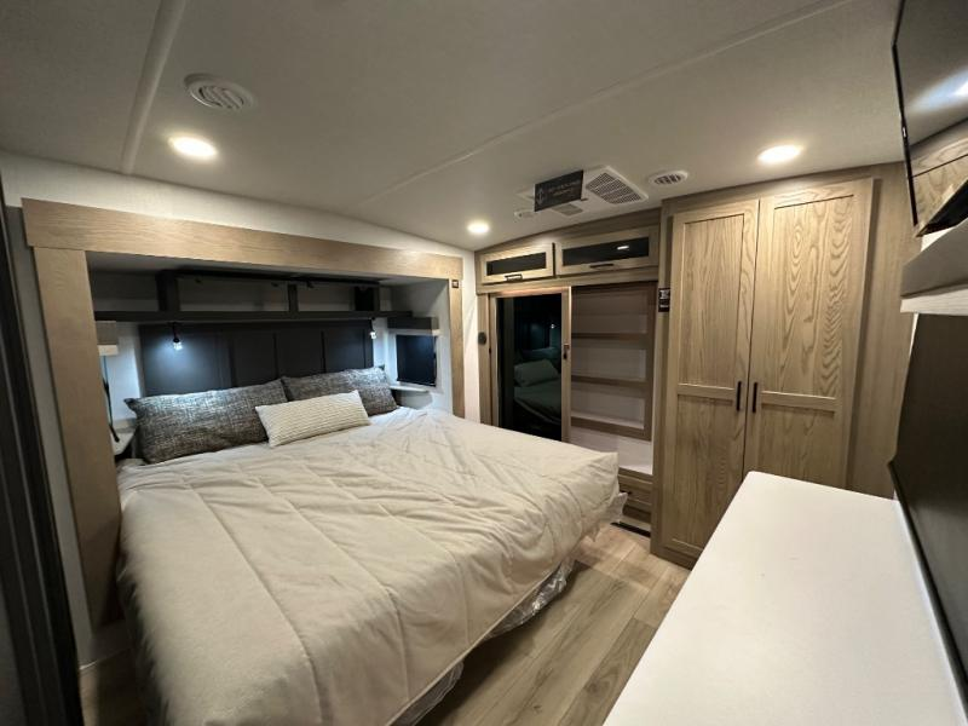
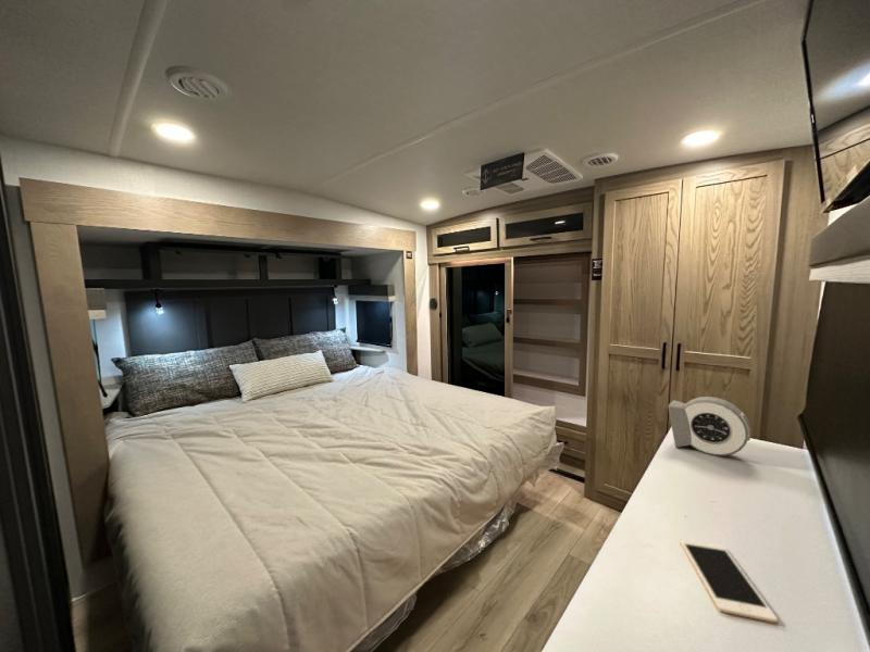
+ alarm clock [667,396,753,456]
+ cell phone [679,538,779,624]
